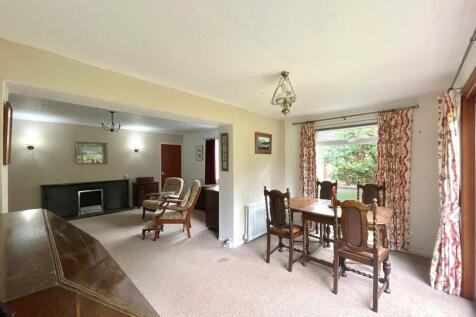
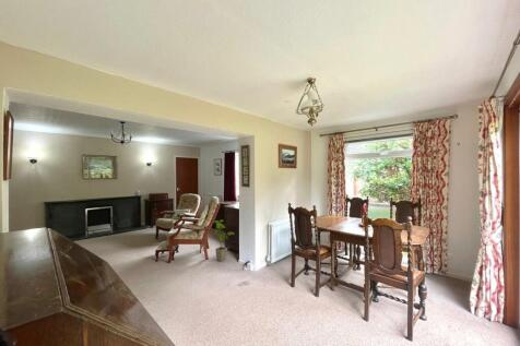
+ house plant [212,219,235,262]
